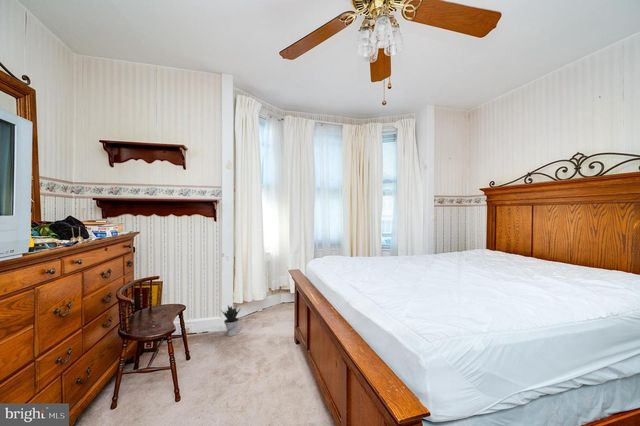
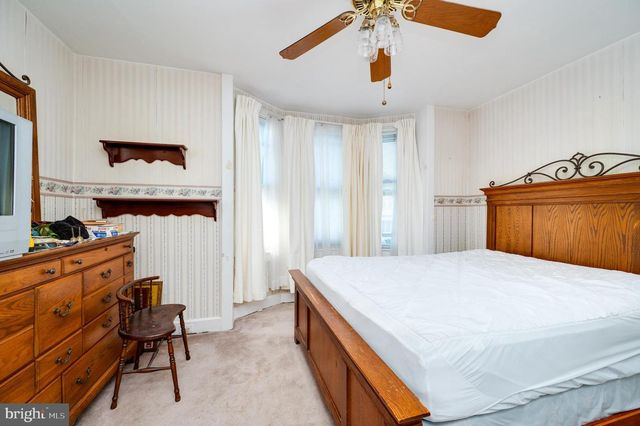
- potted plant [220,304,242,337]
